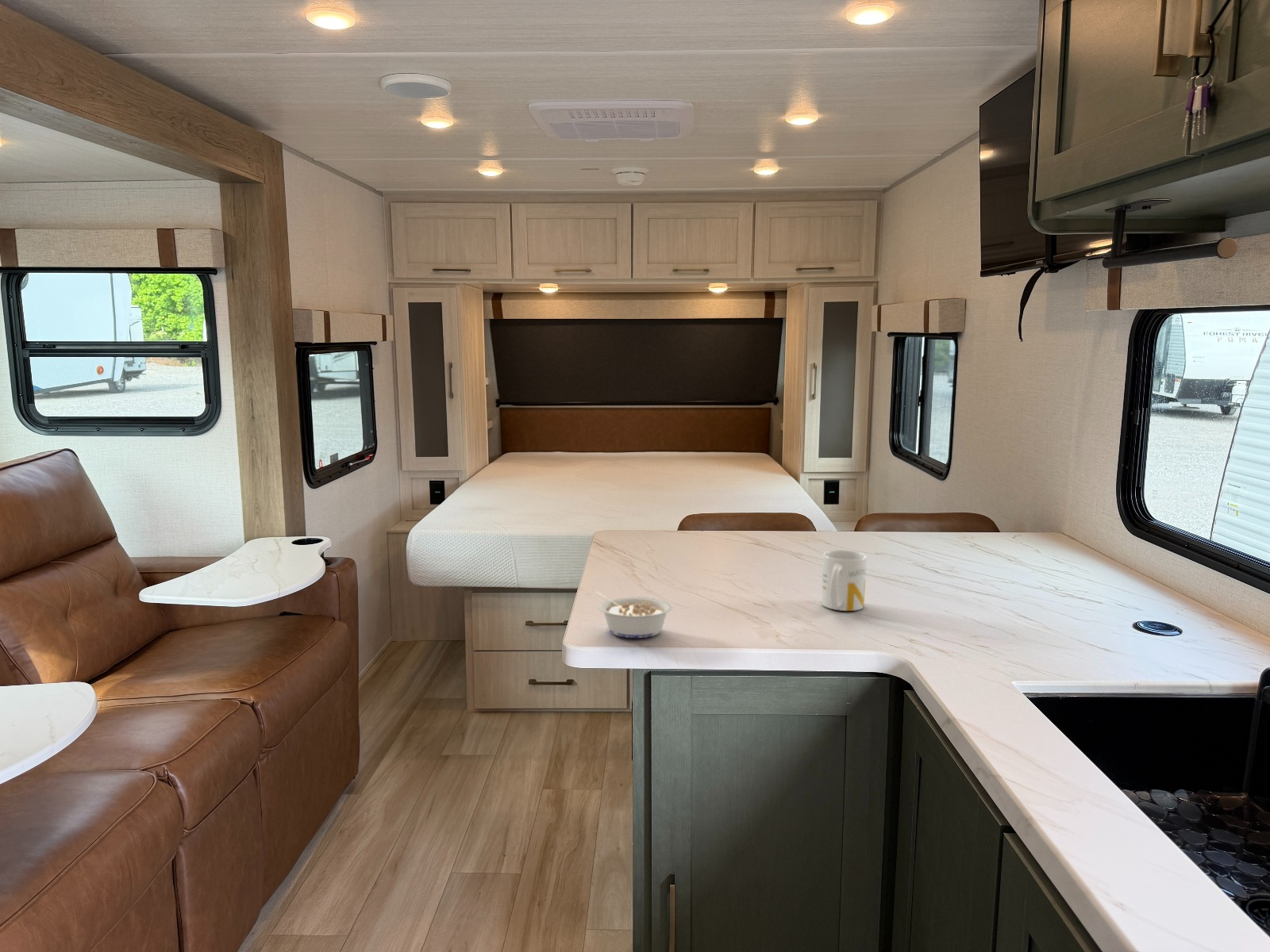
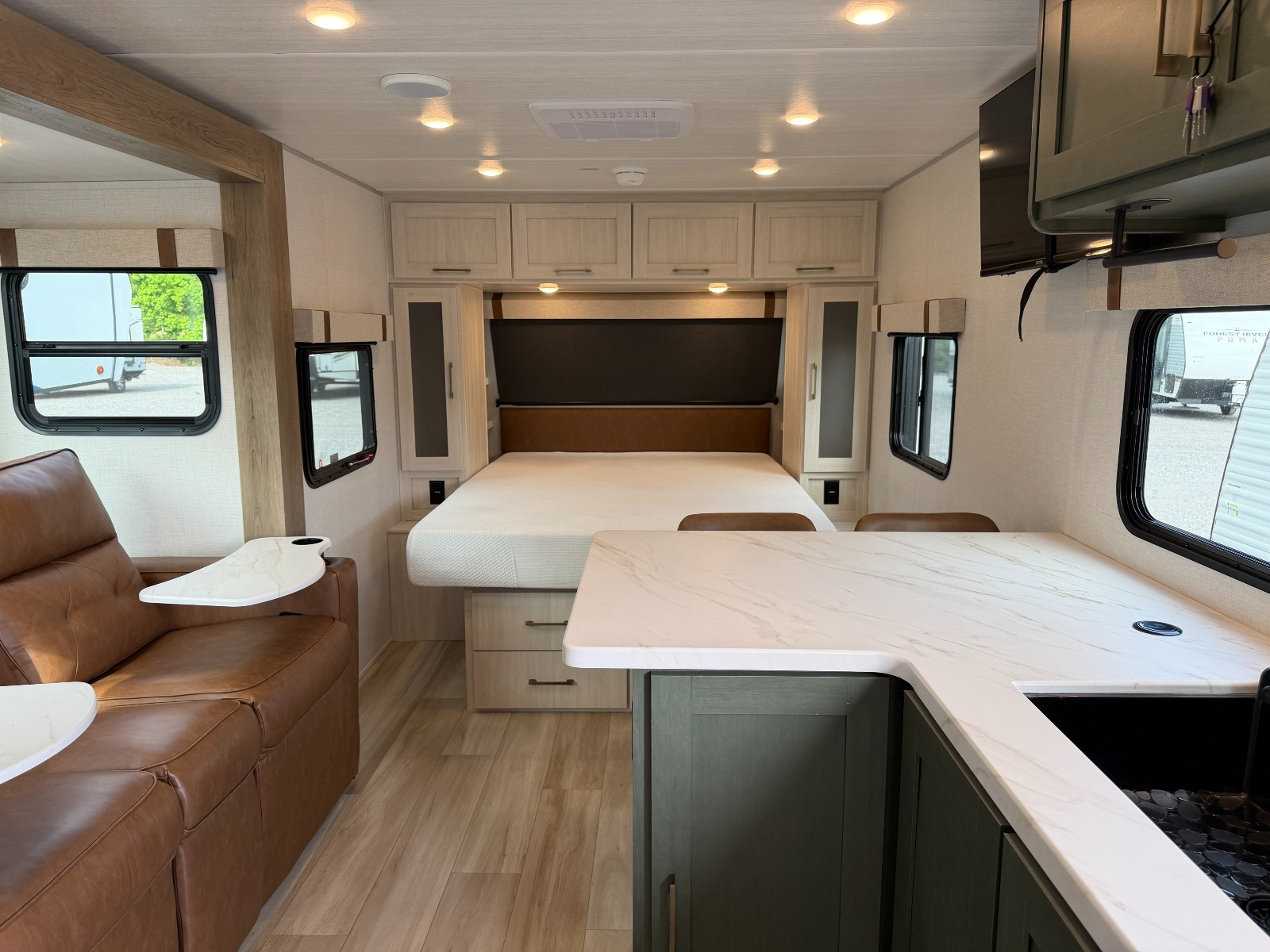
- mug [821,549,868,612]
- legume [595,590,673,639]
